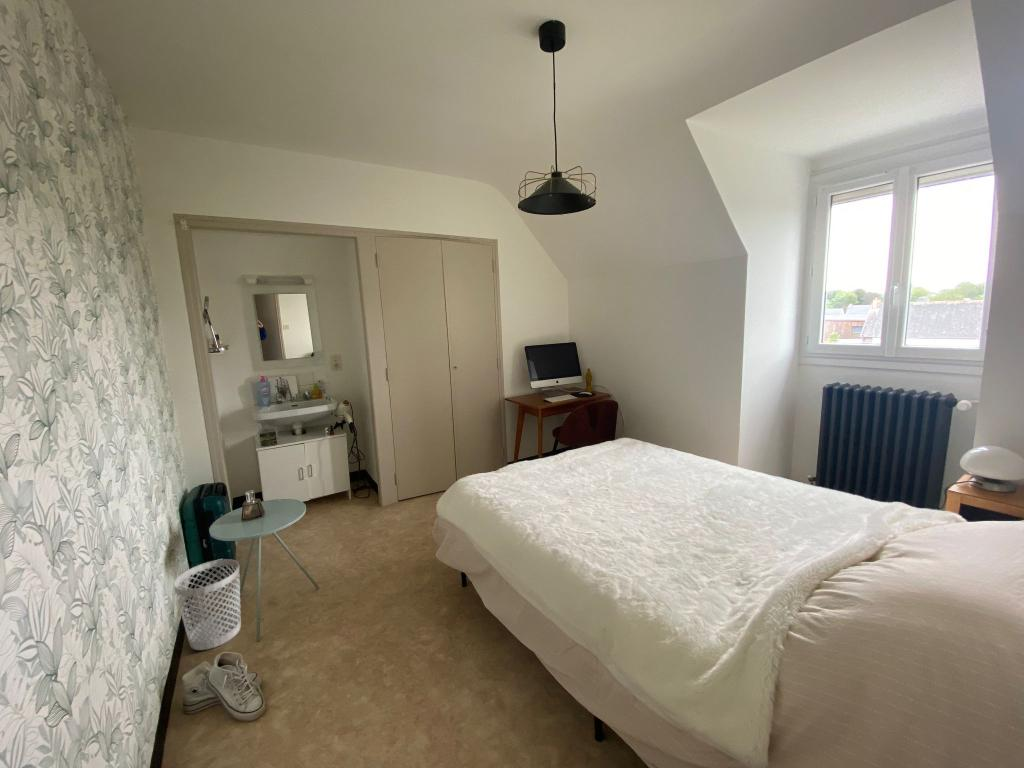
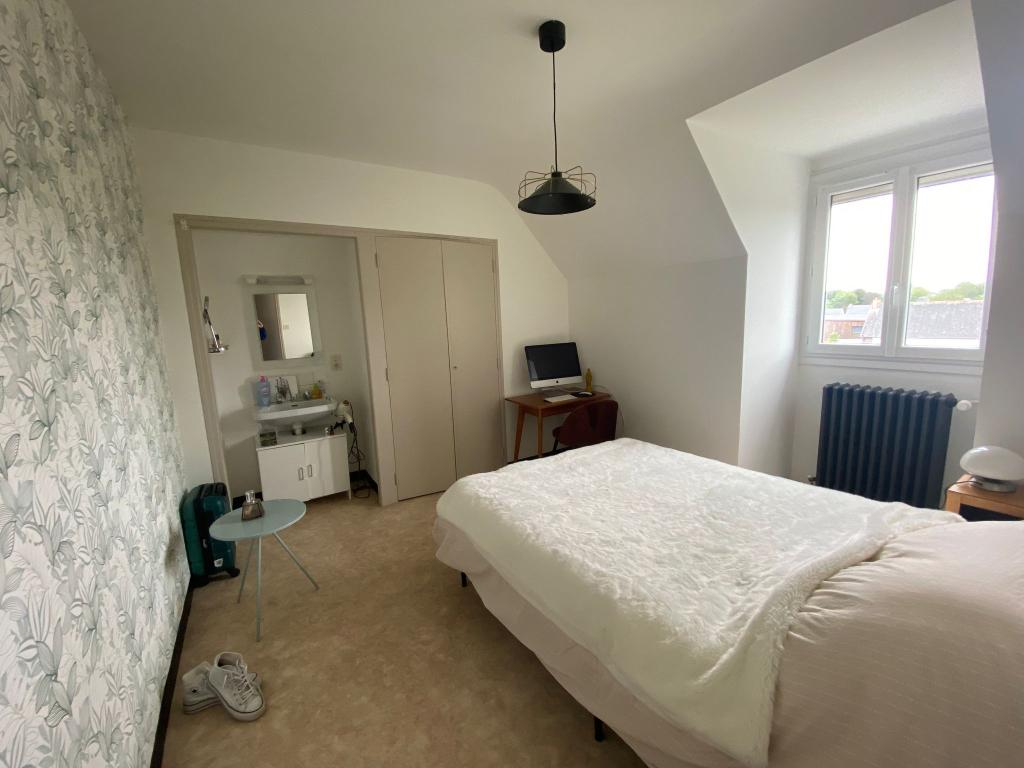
- wastebasket [173,558,242,651]
